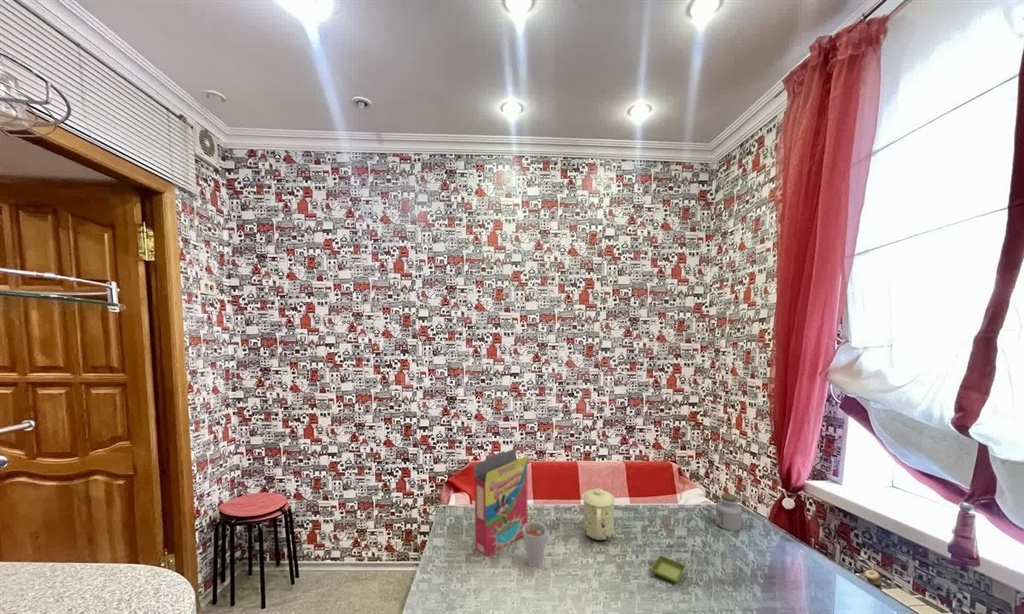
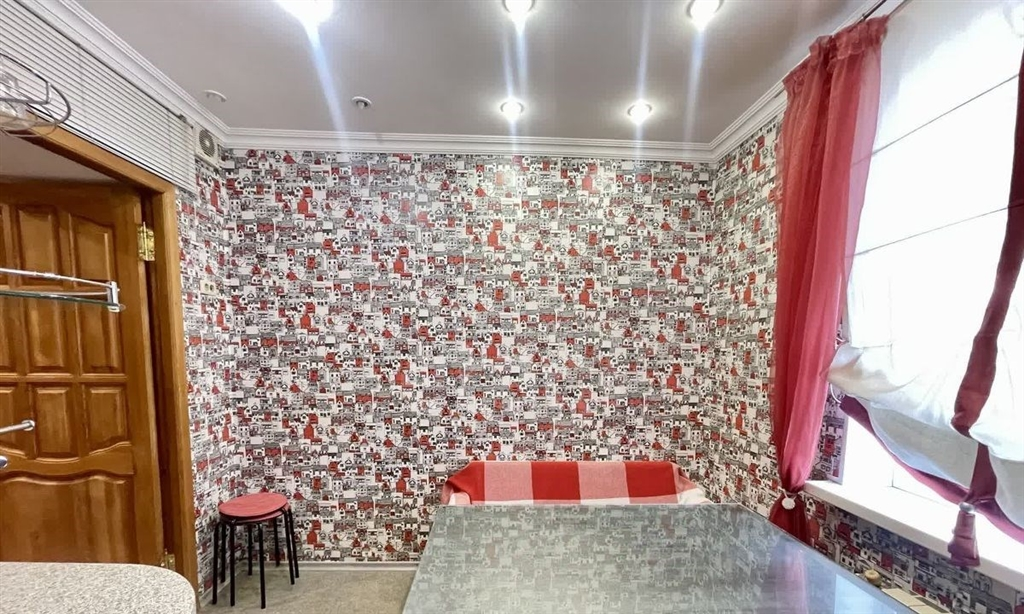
- cereal box [471,448,532,557]
- cup [522,507,548,568]
- jar [715,492,743,532]
- saucer [650,554,687,584]
- mug [581,487,616,541]
